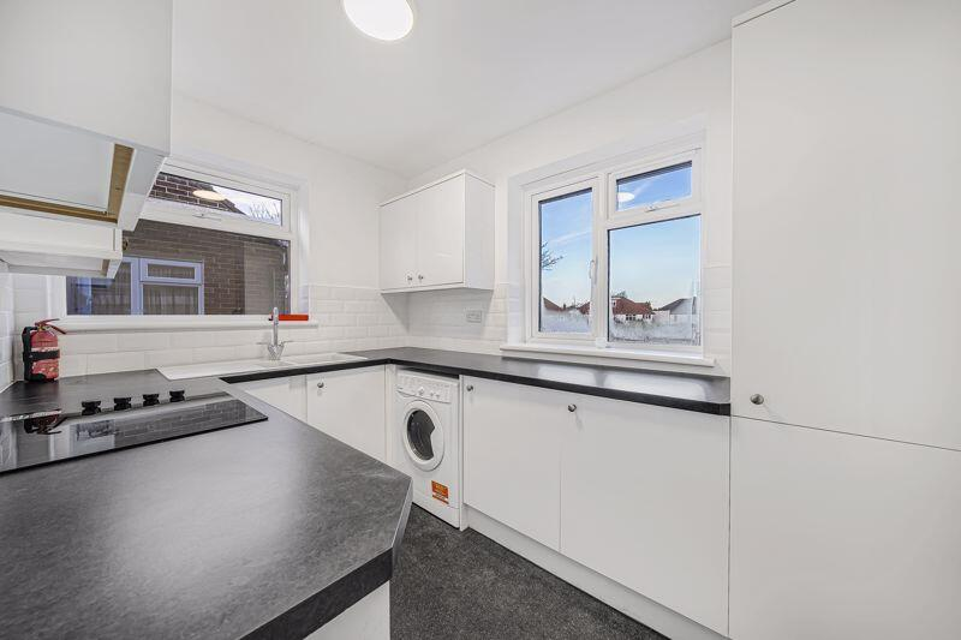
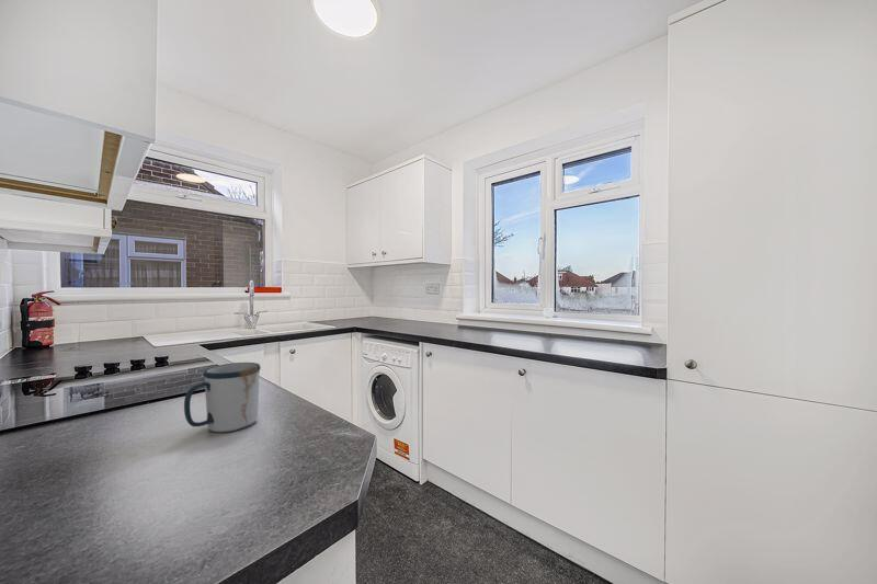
+ mug [183,362,262,433]
